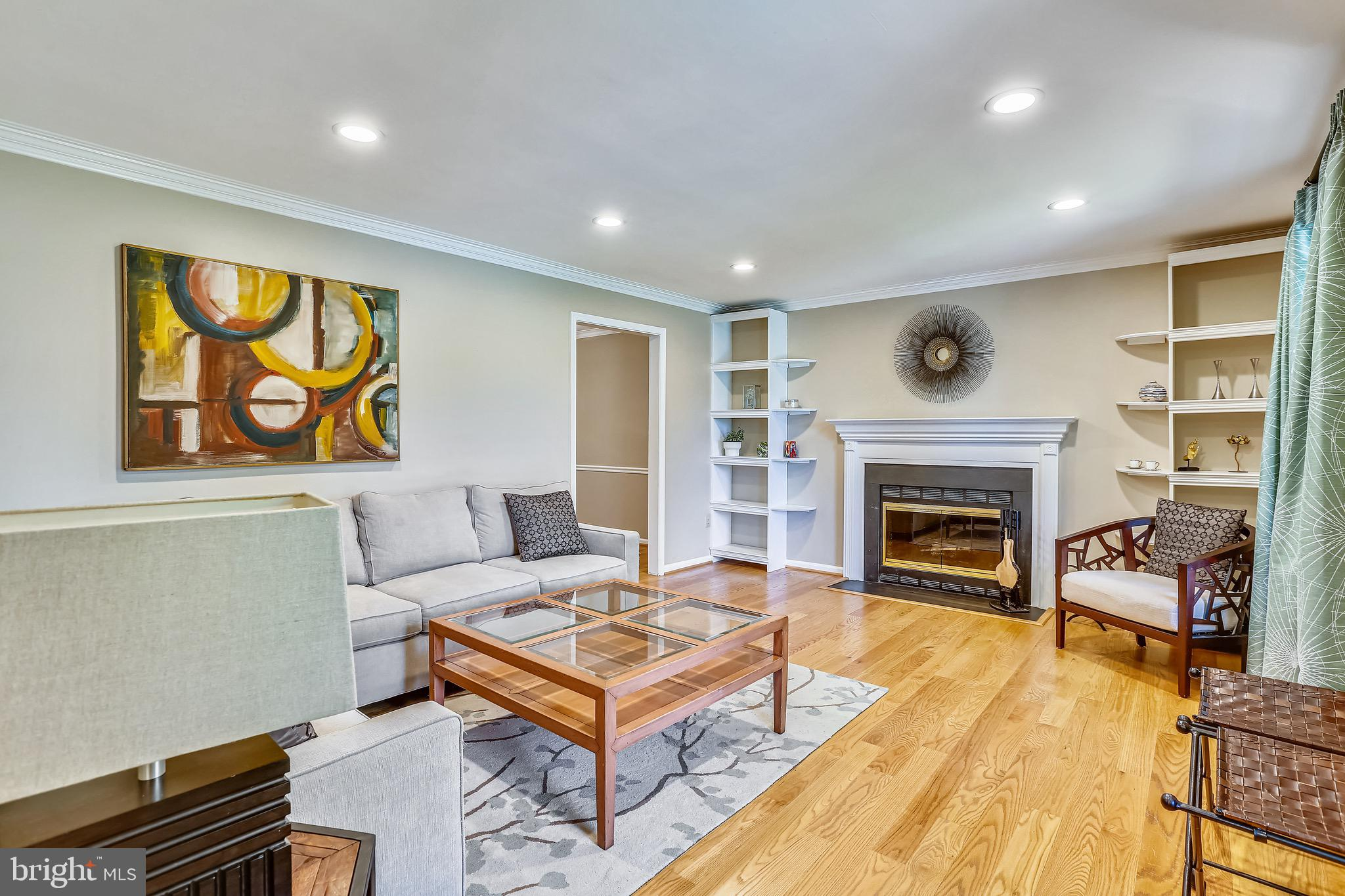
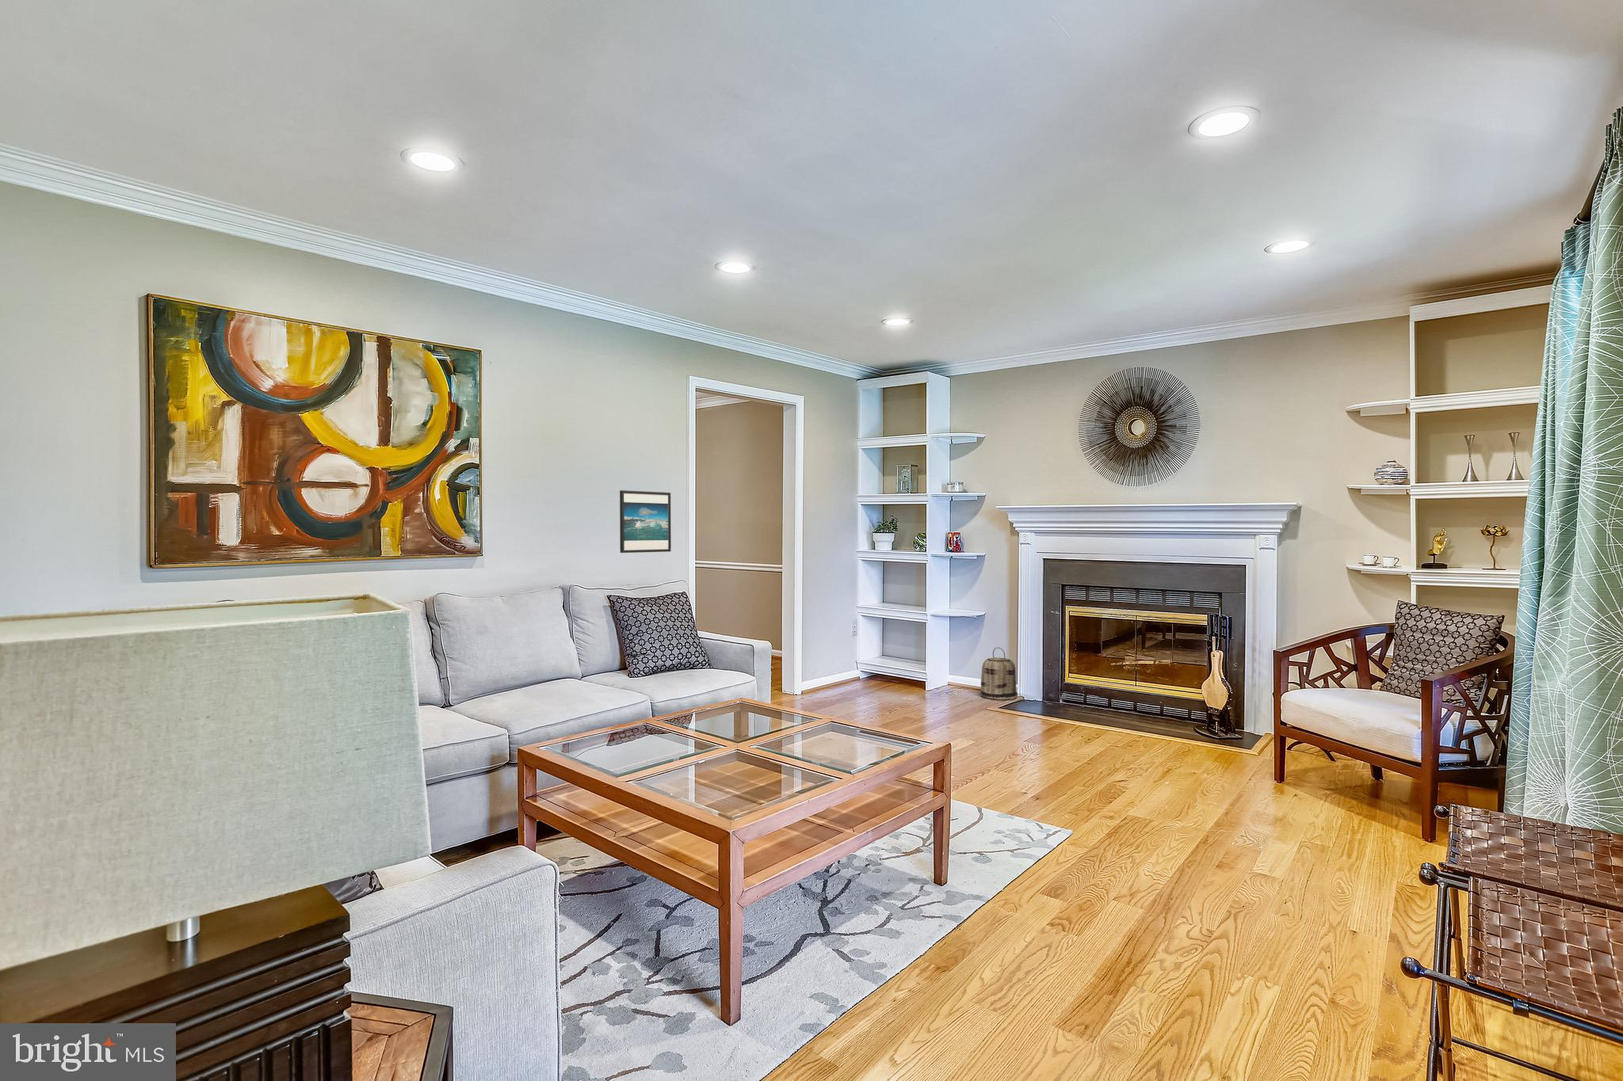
+ basket [980,647,1017,701]
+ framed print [619,490,672,554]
